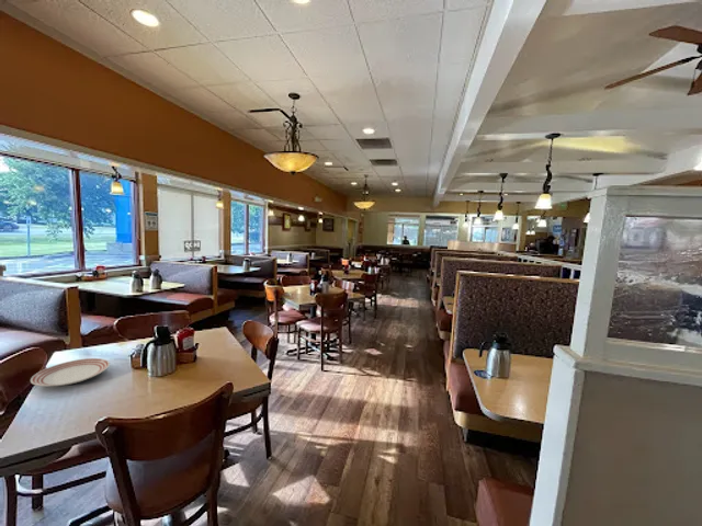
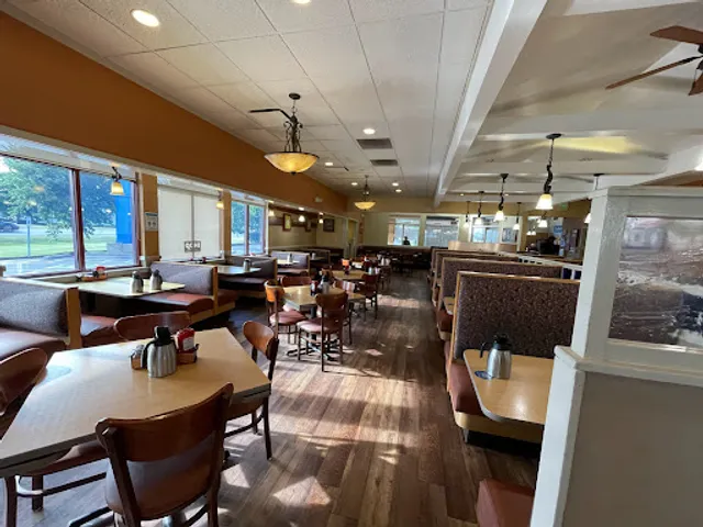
- dinner plate [30,357,111,387]
